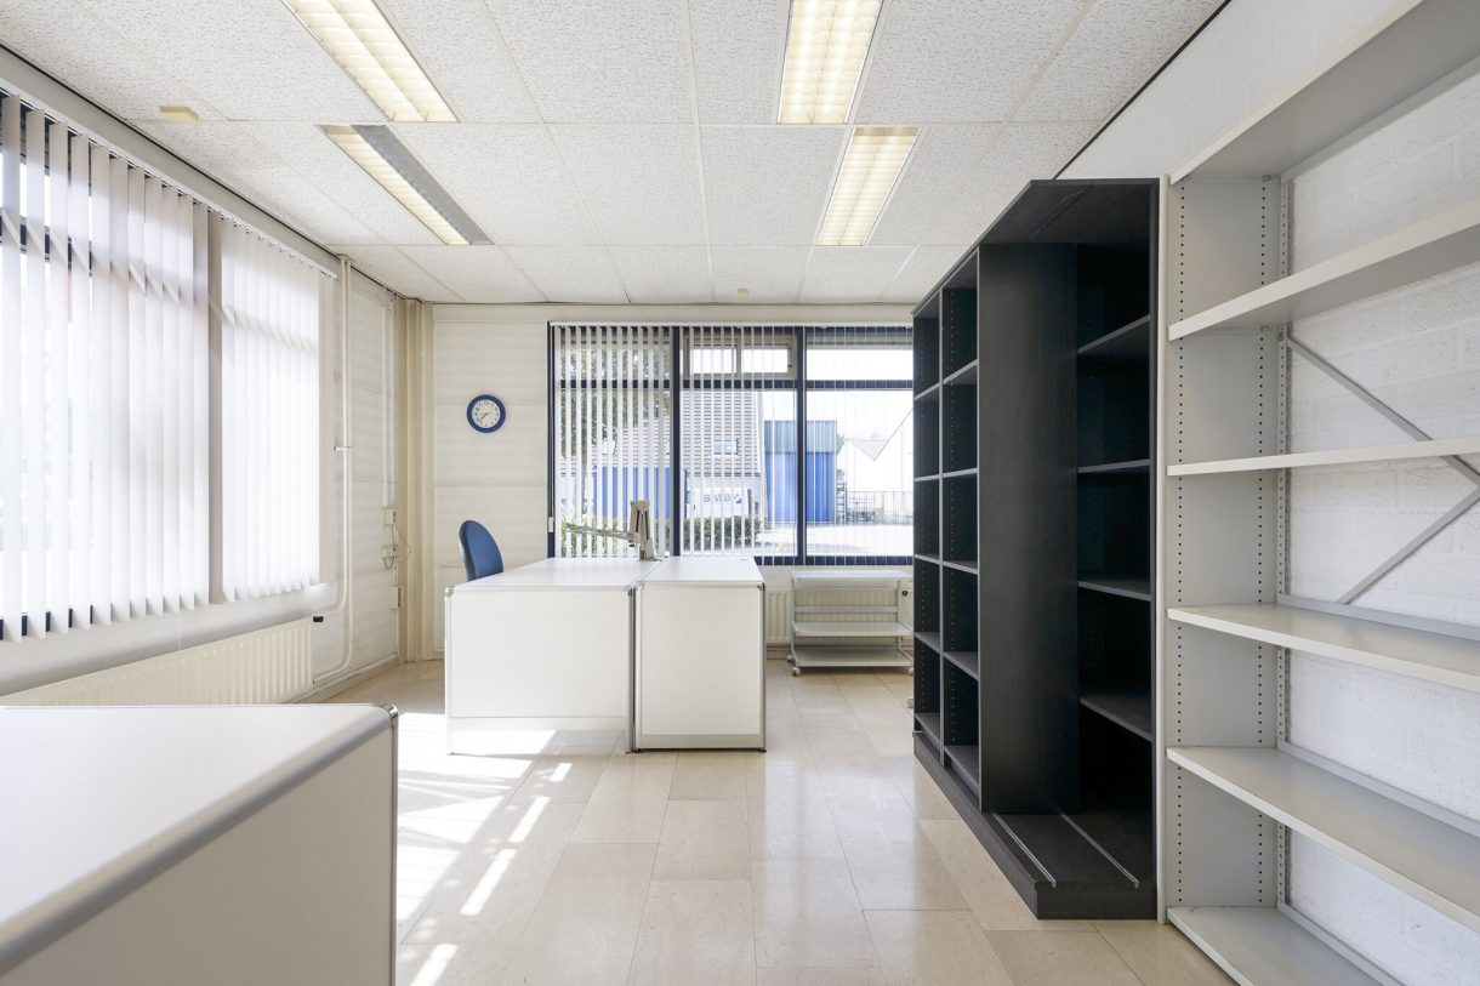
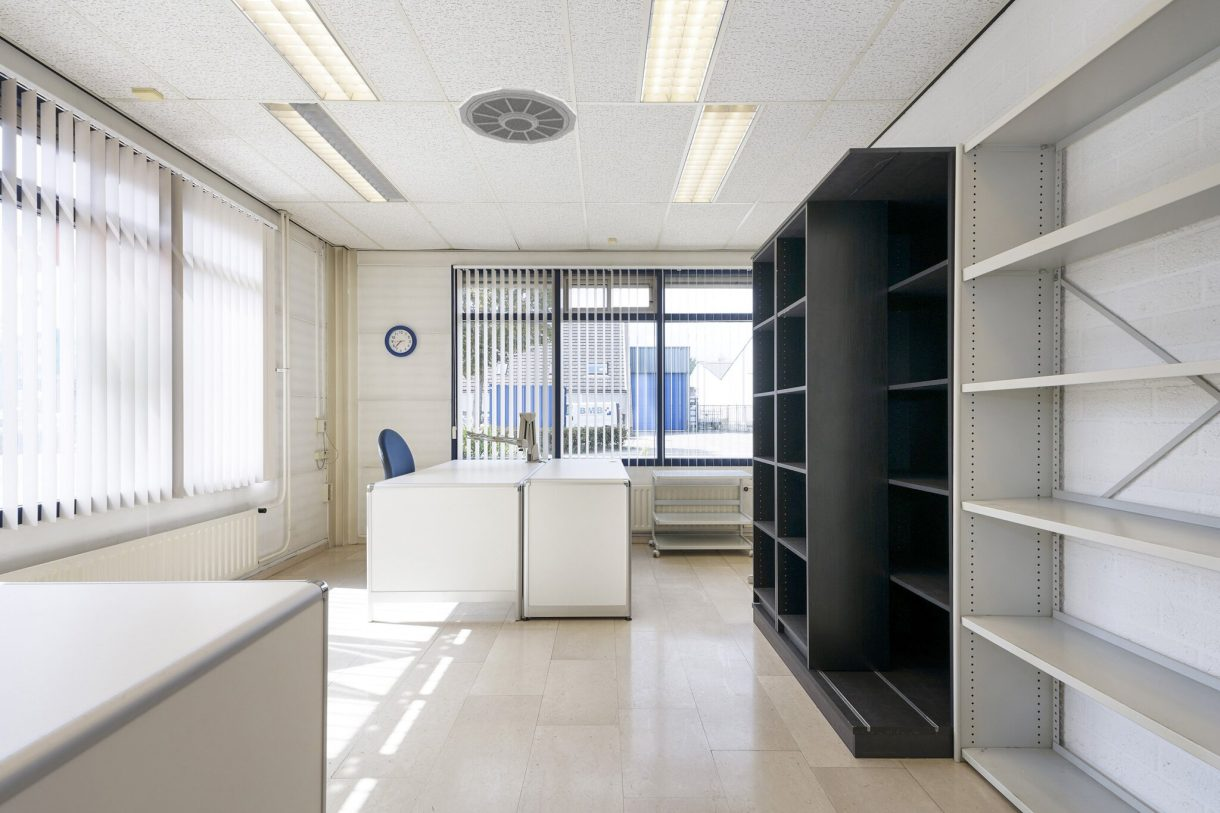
+ ceiling vent [458,86,578,145]
